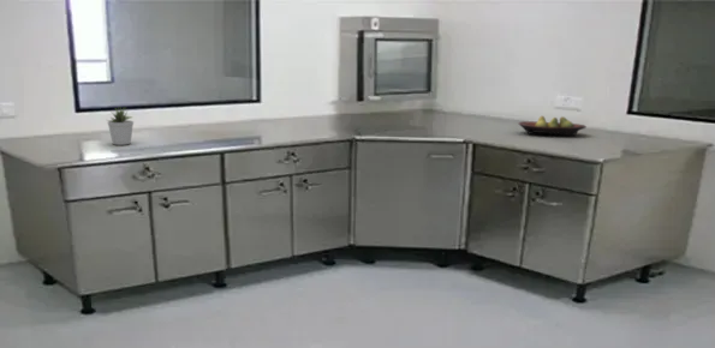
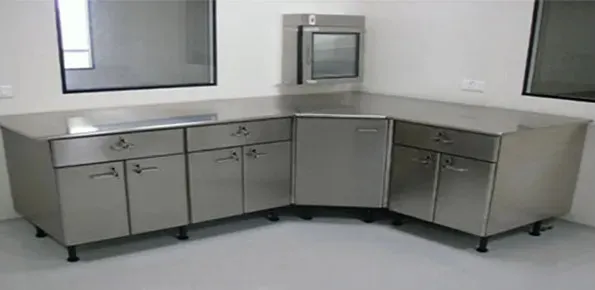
- potted plant [106,107,135,146]
- fruit bowl [517,115,588,137]
